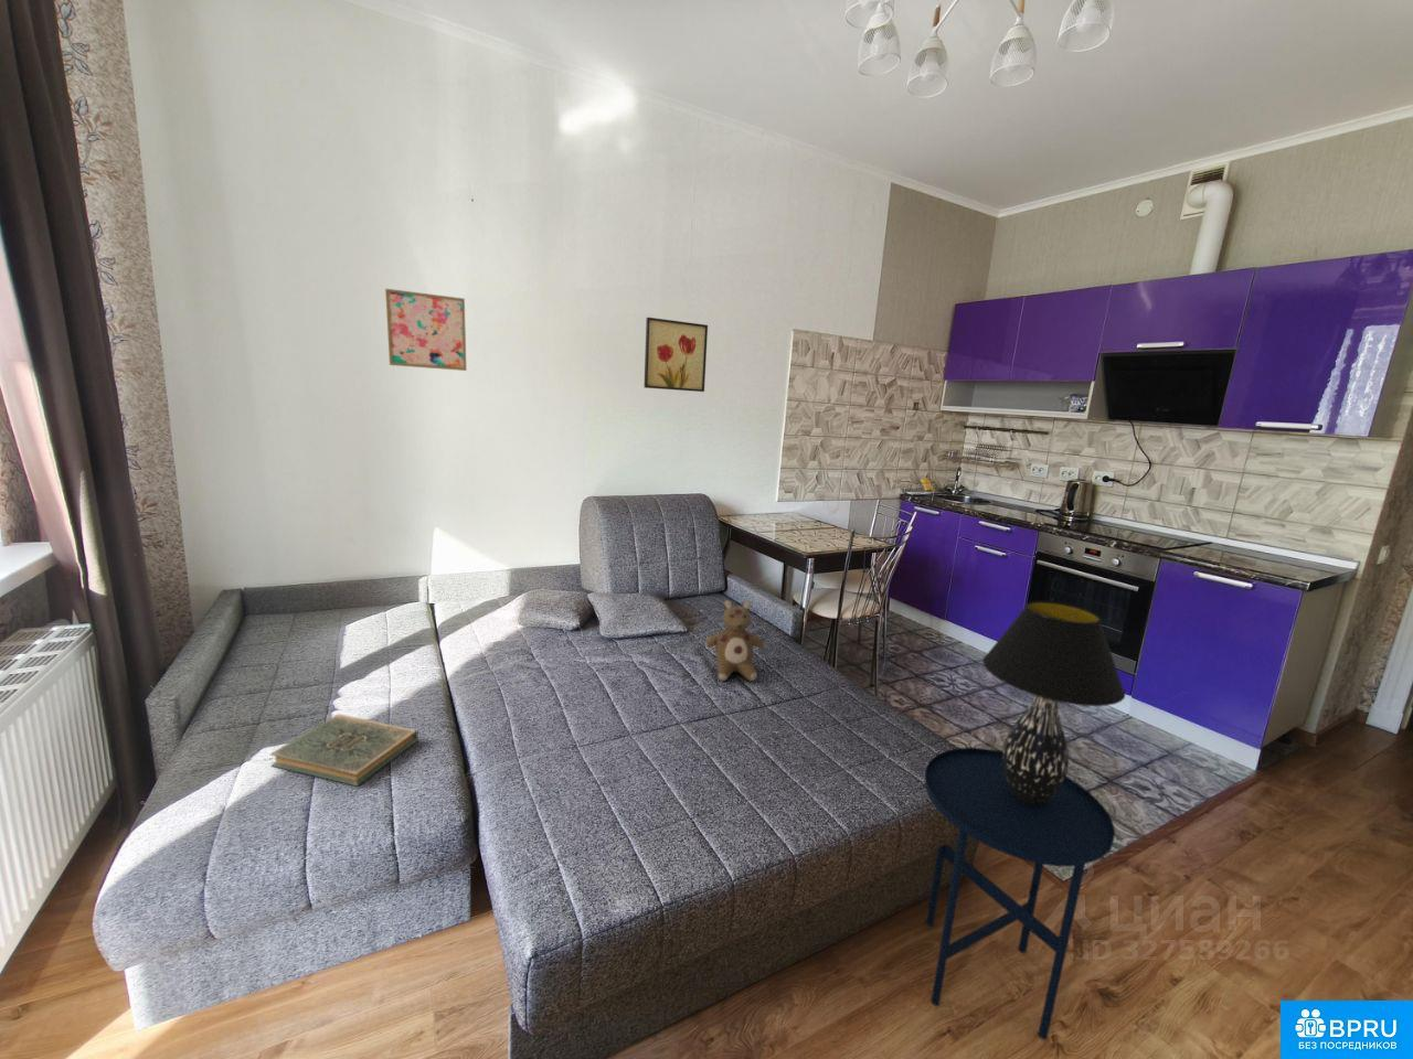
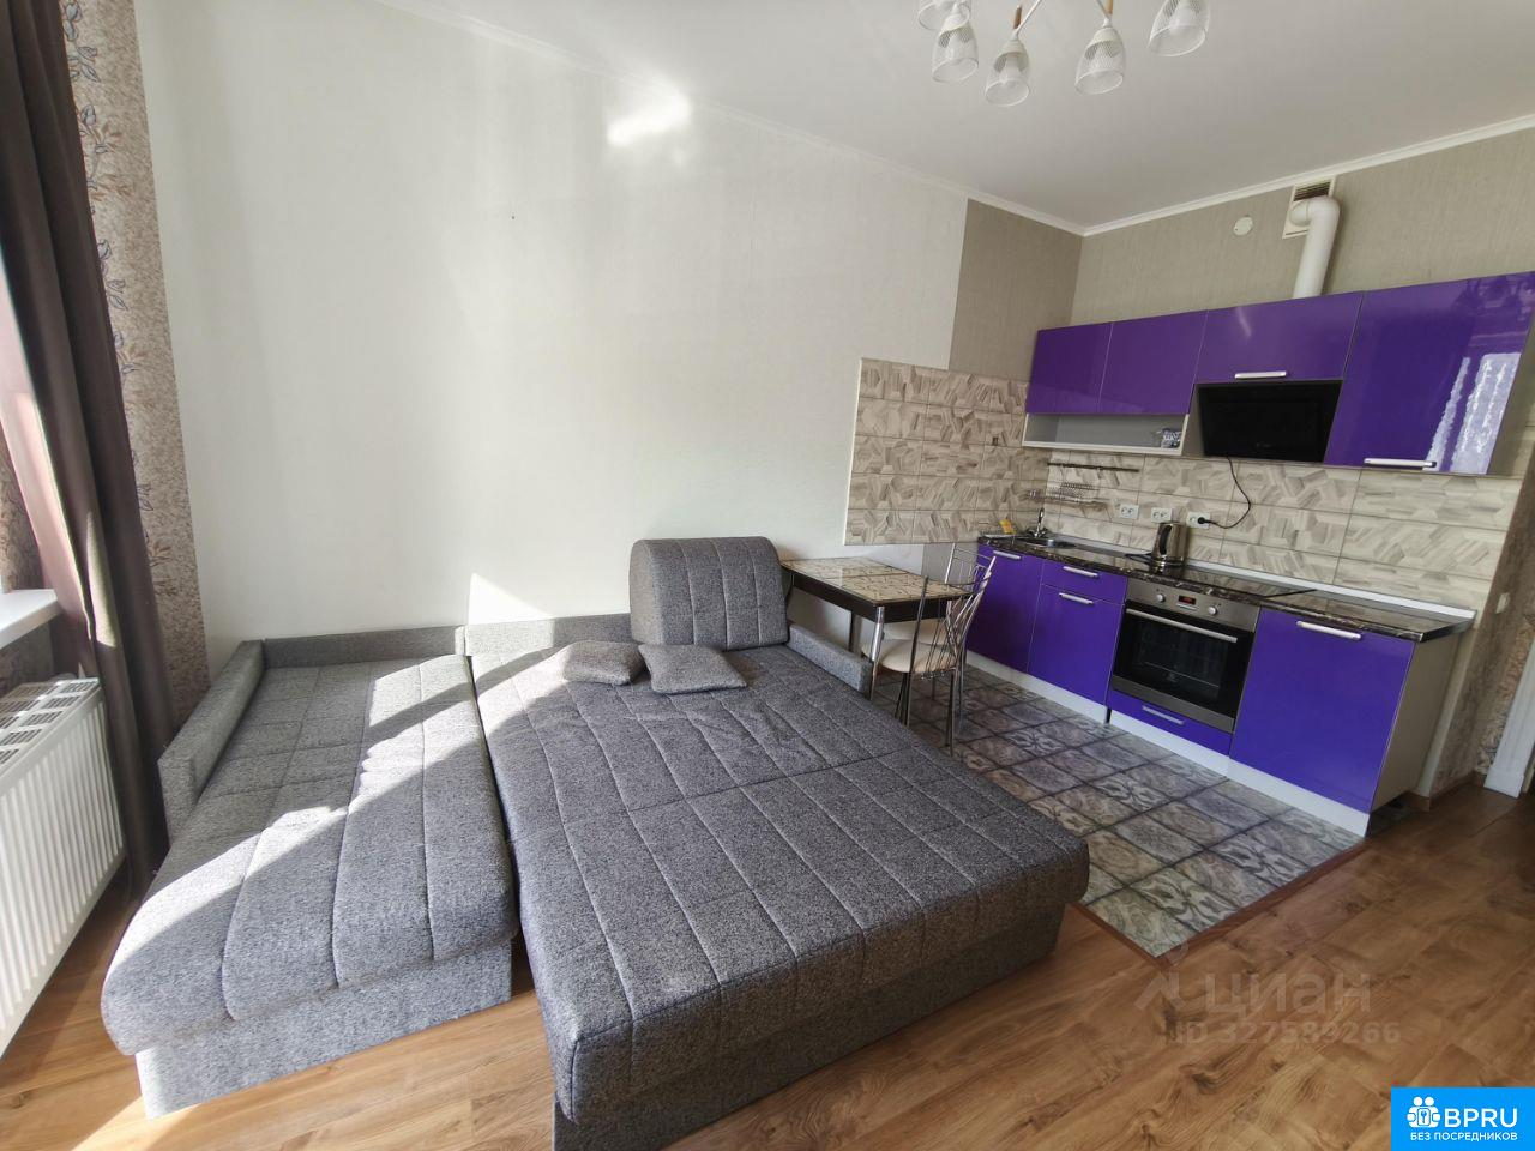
- wall art [642,317,709,393]
- table lamp [981,600,1127,805]
- side table [923,746,1116,1041]
- stuffed bear [704,598,765,682]
- book [268,713,418,788]
- wall art [384,288,468,372]
